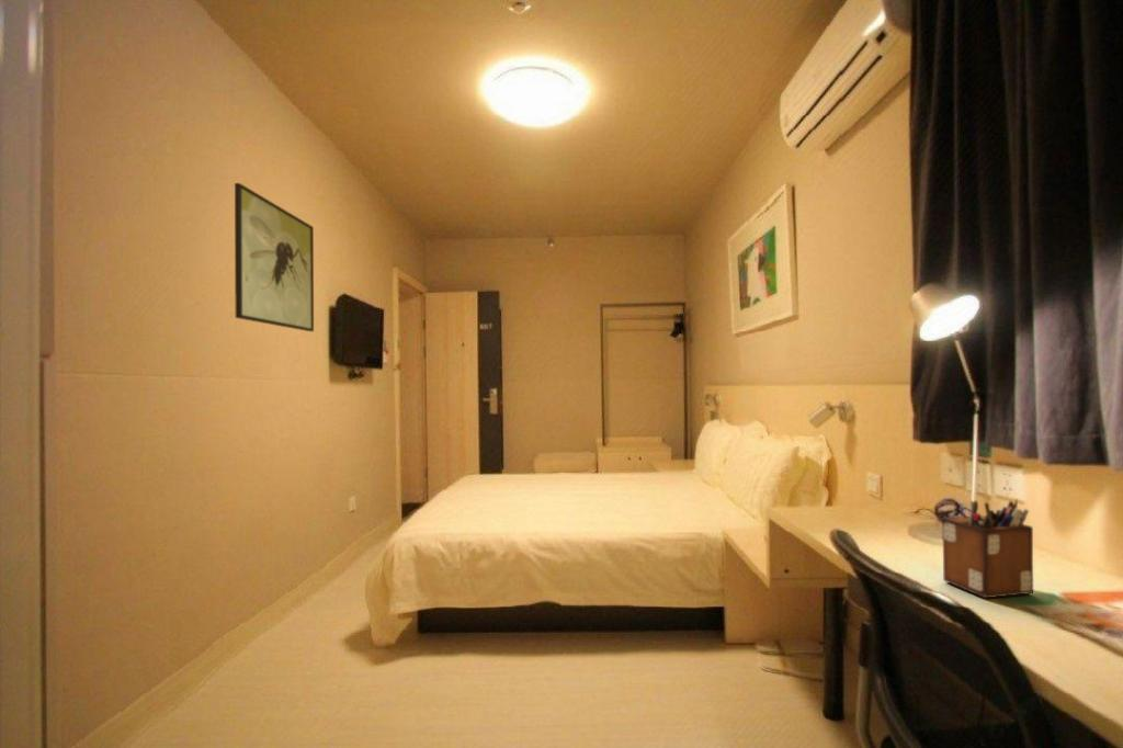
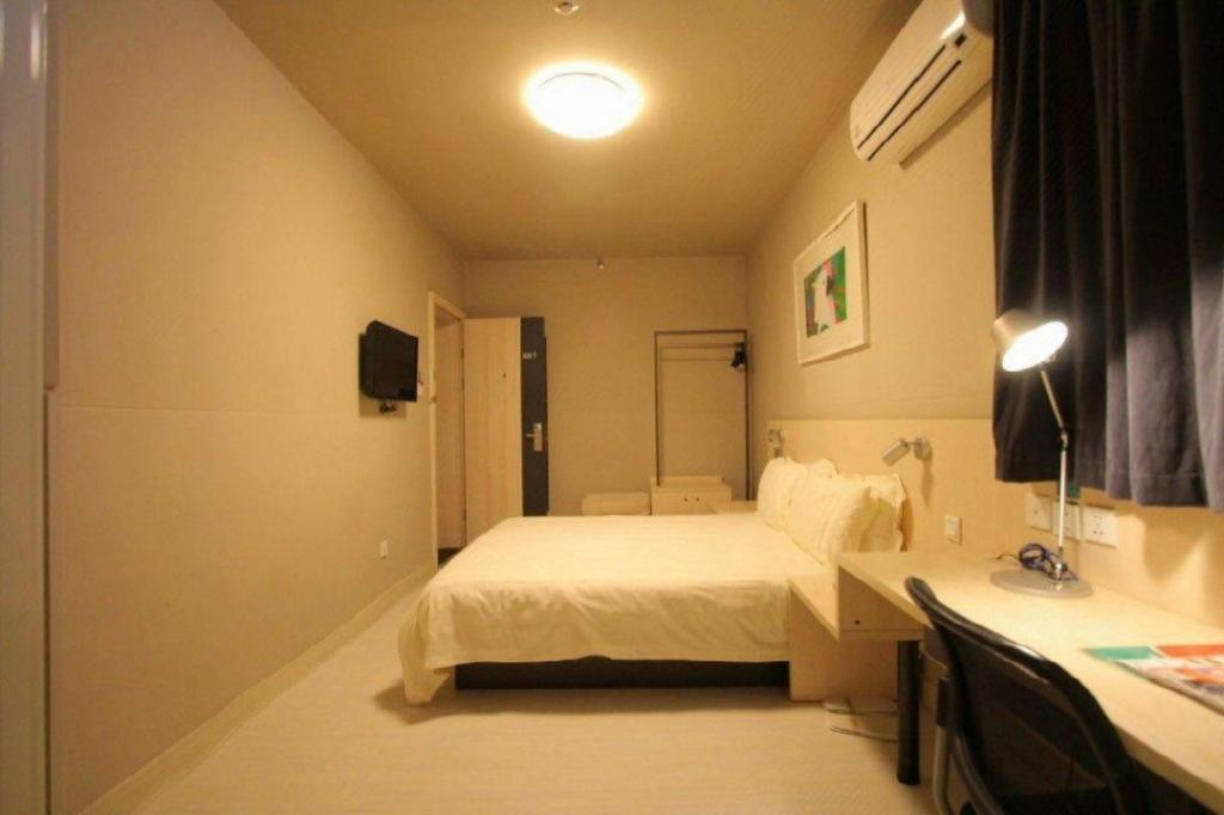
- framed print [234,182,315,332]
- desk organizer [941,499,1034,599]
